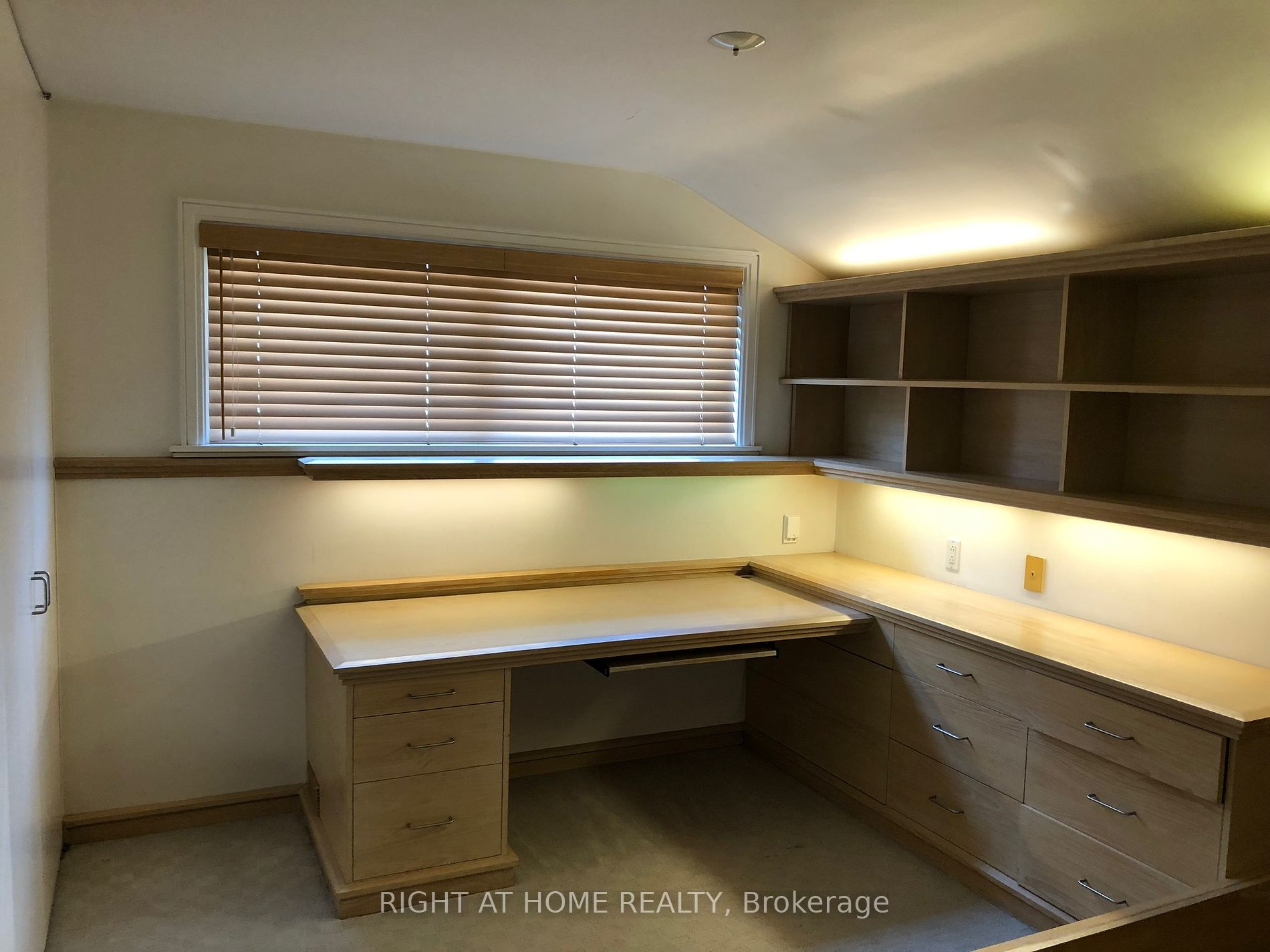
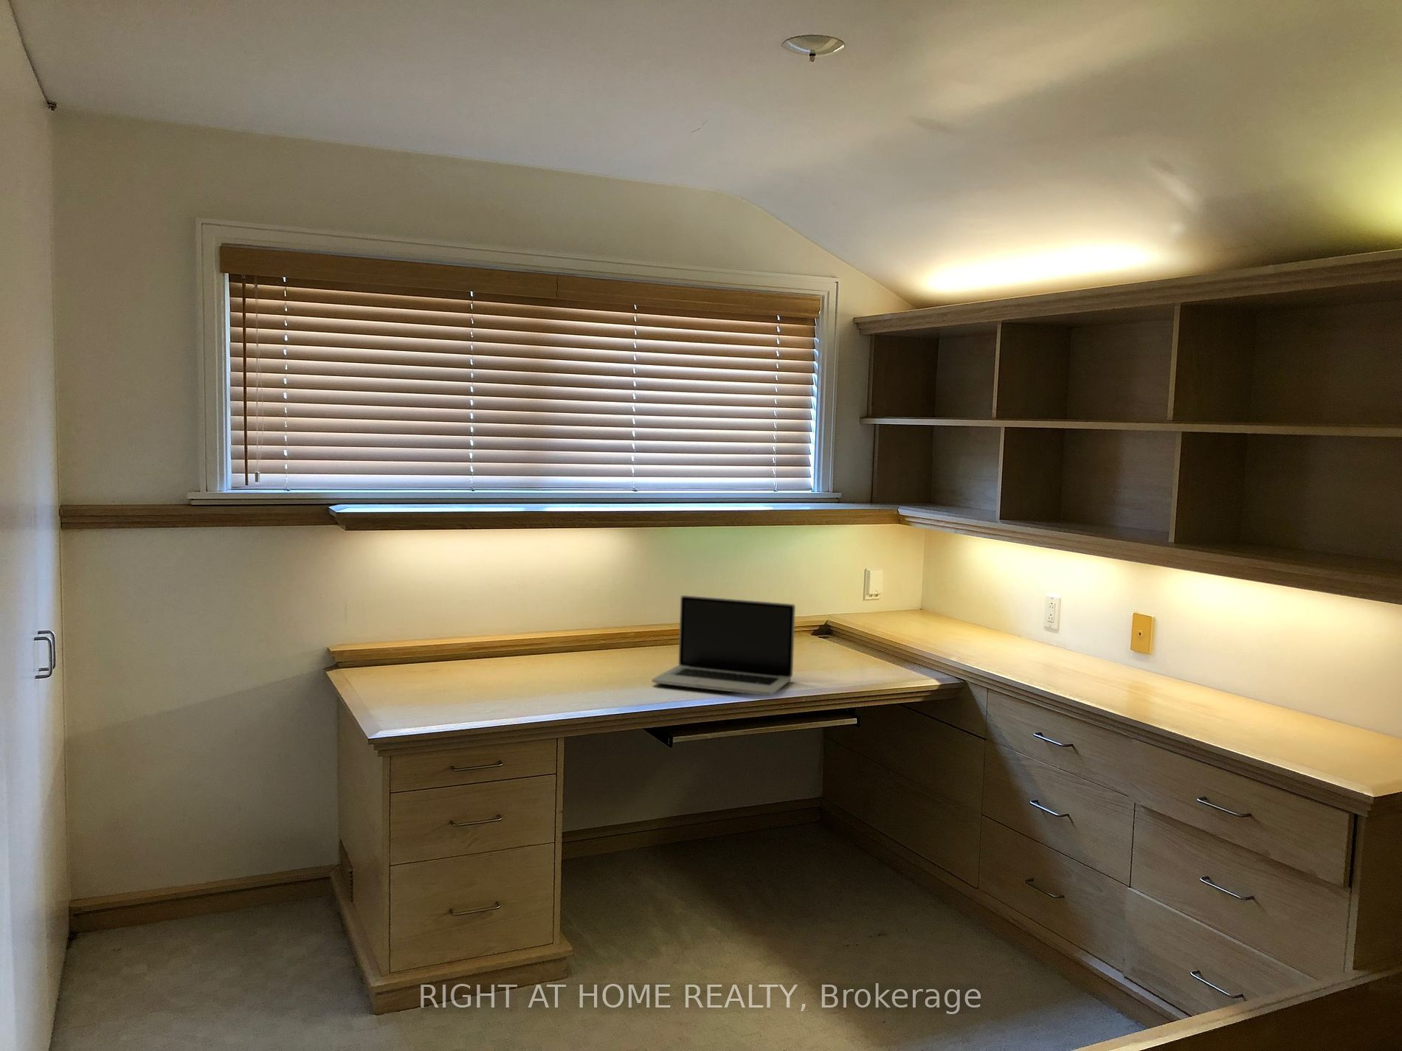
+ laptop [651,594,796,697]
